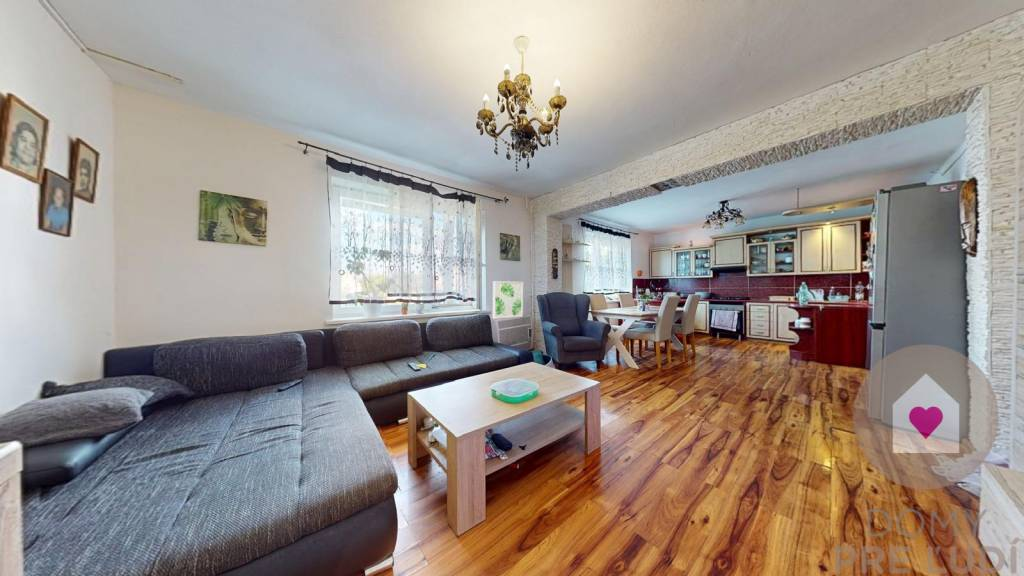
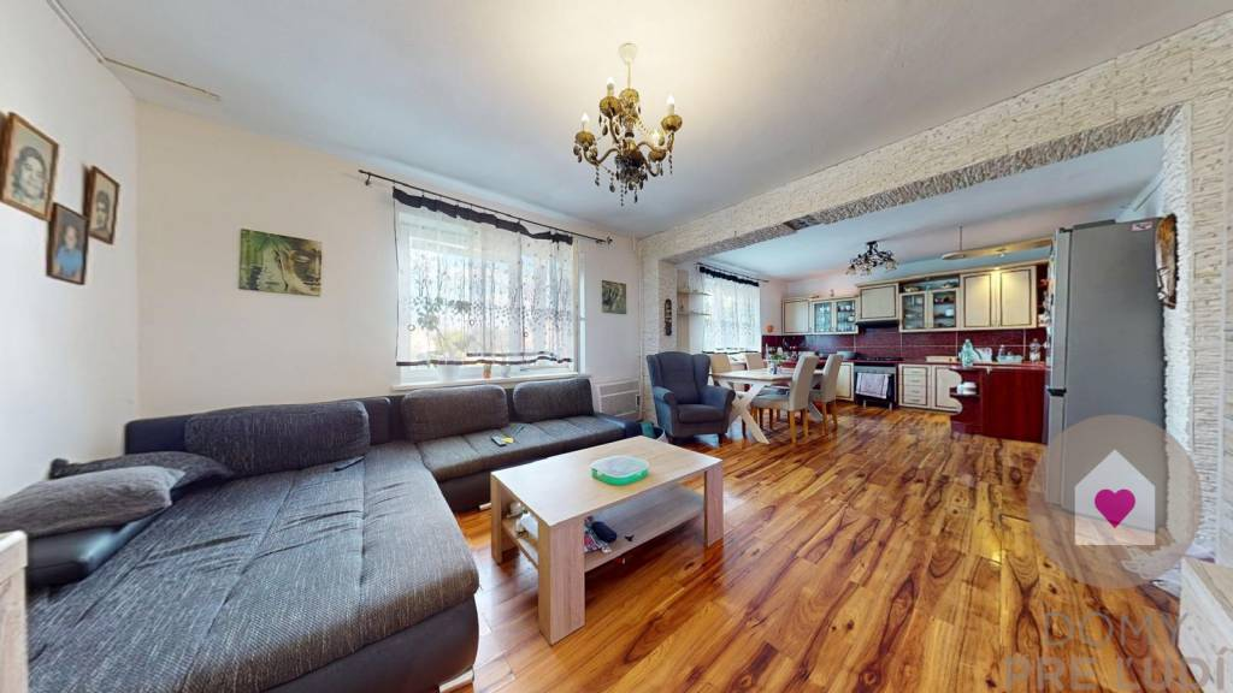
- wall art [492,280,524,320]
